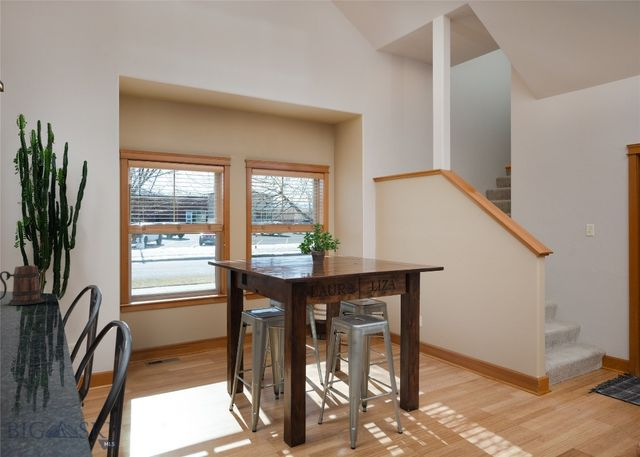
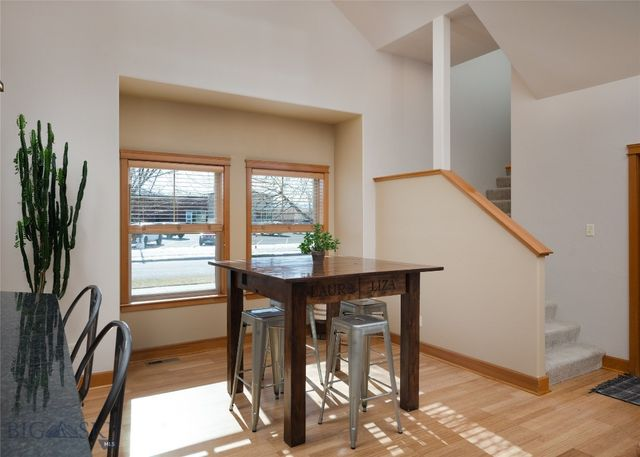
- mug [0,265,45,306]
